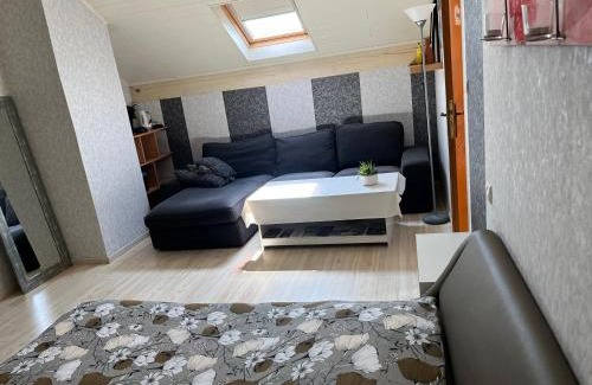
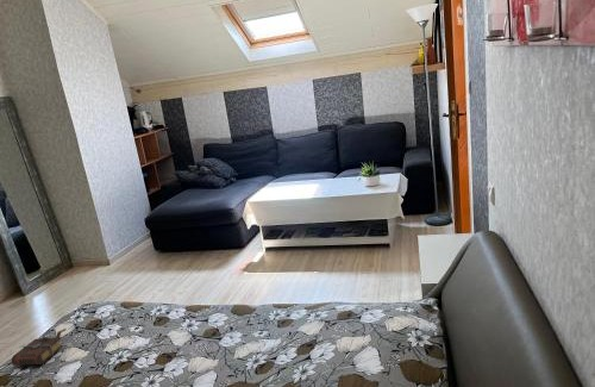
+ book [11,327,68,367]
